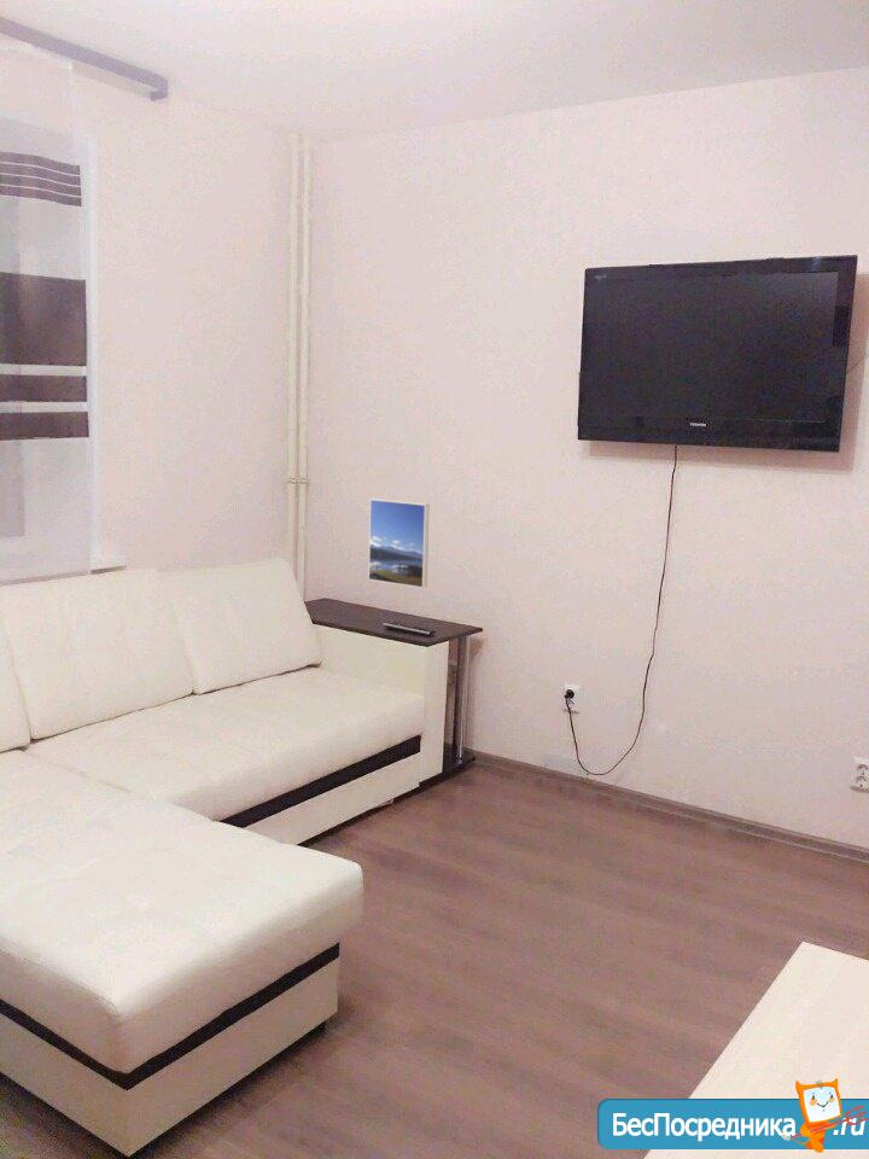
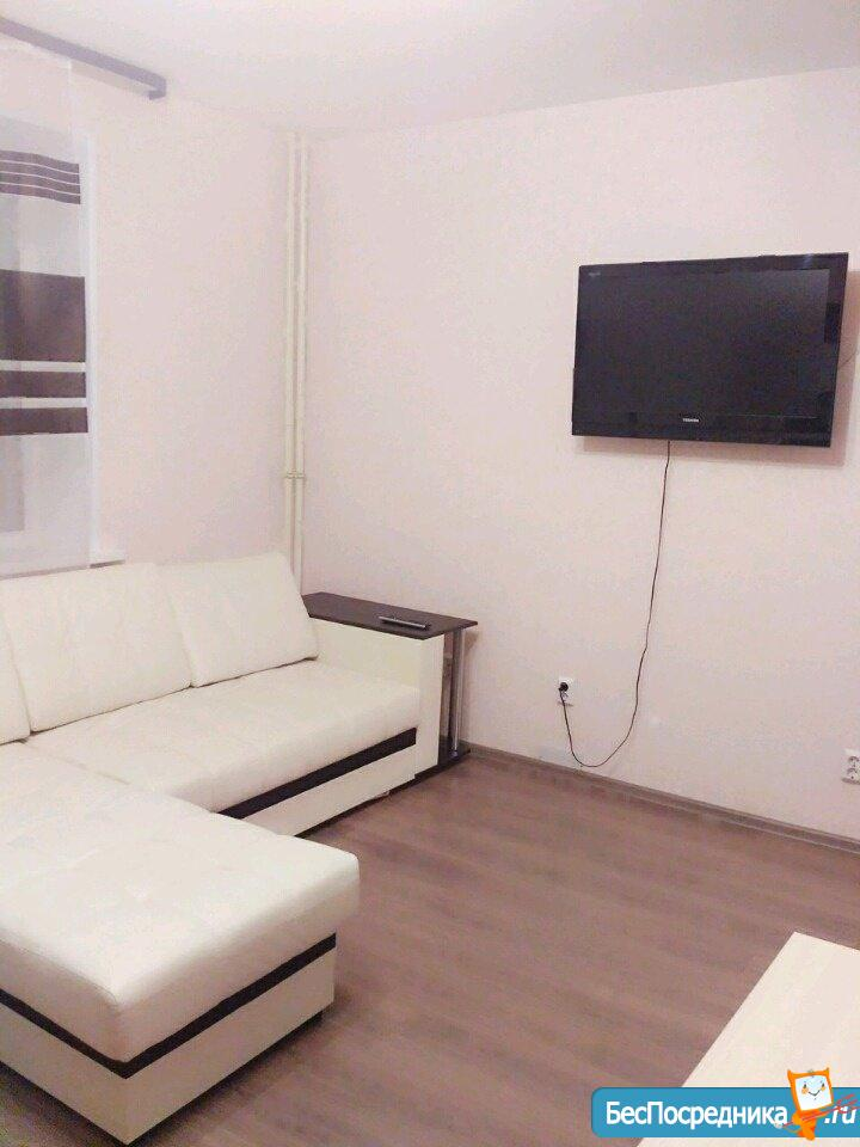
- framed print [367,497,431,589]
